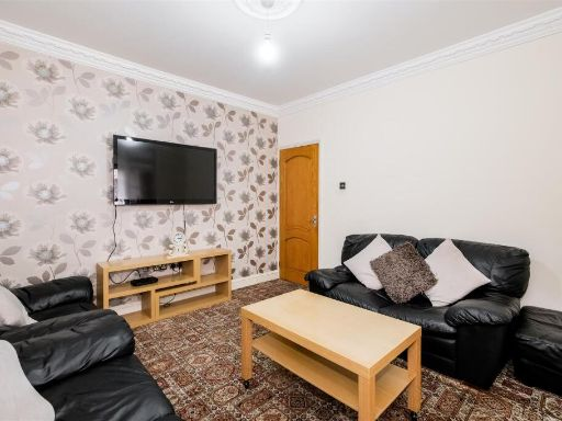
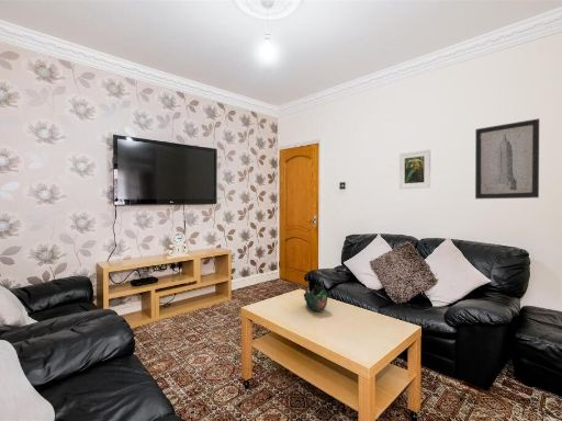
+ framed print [398,149,431,190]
+ wall art [474,117,540,200]
+ decorative bowl [303,284,328,312]
